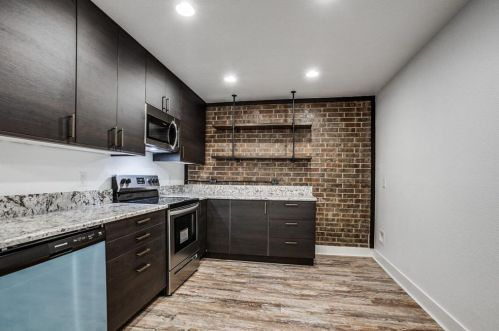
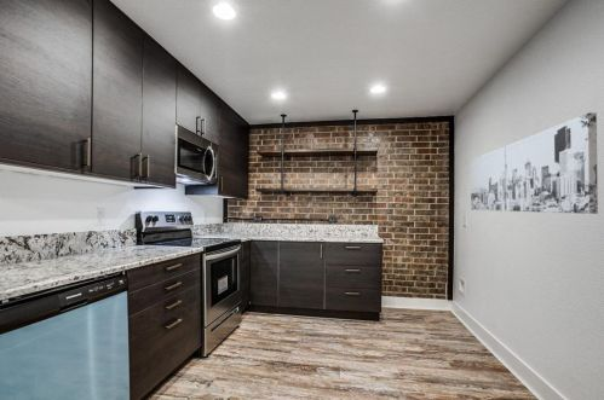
+ wall art [470,111,599,215]
